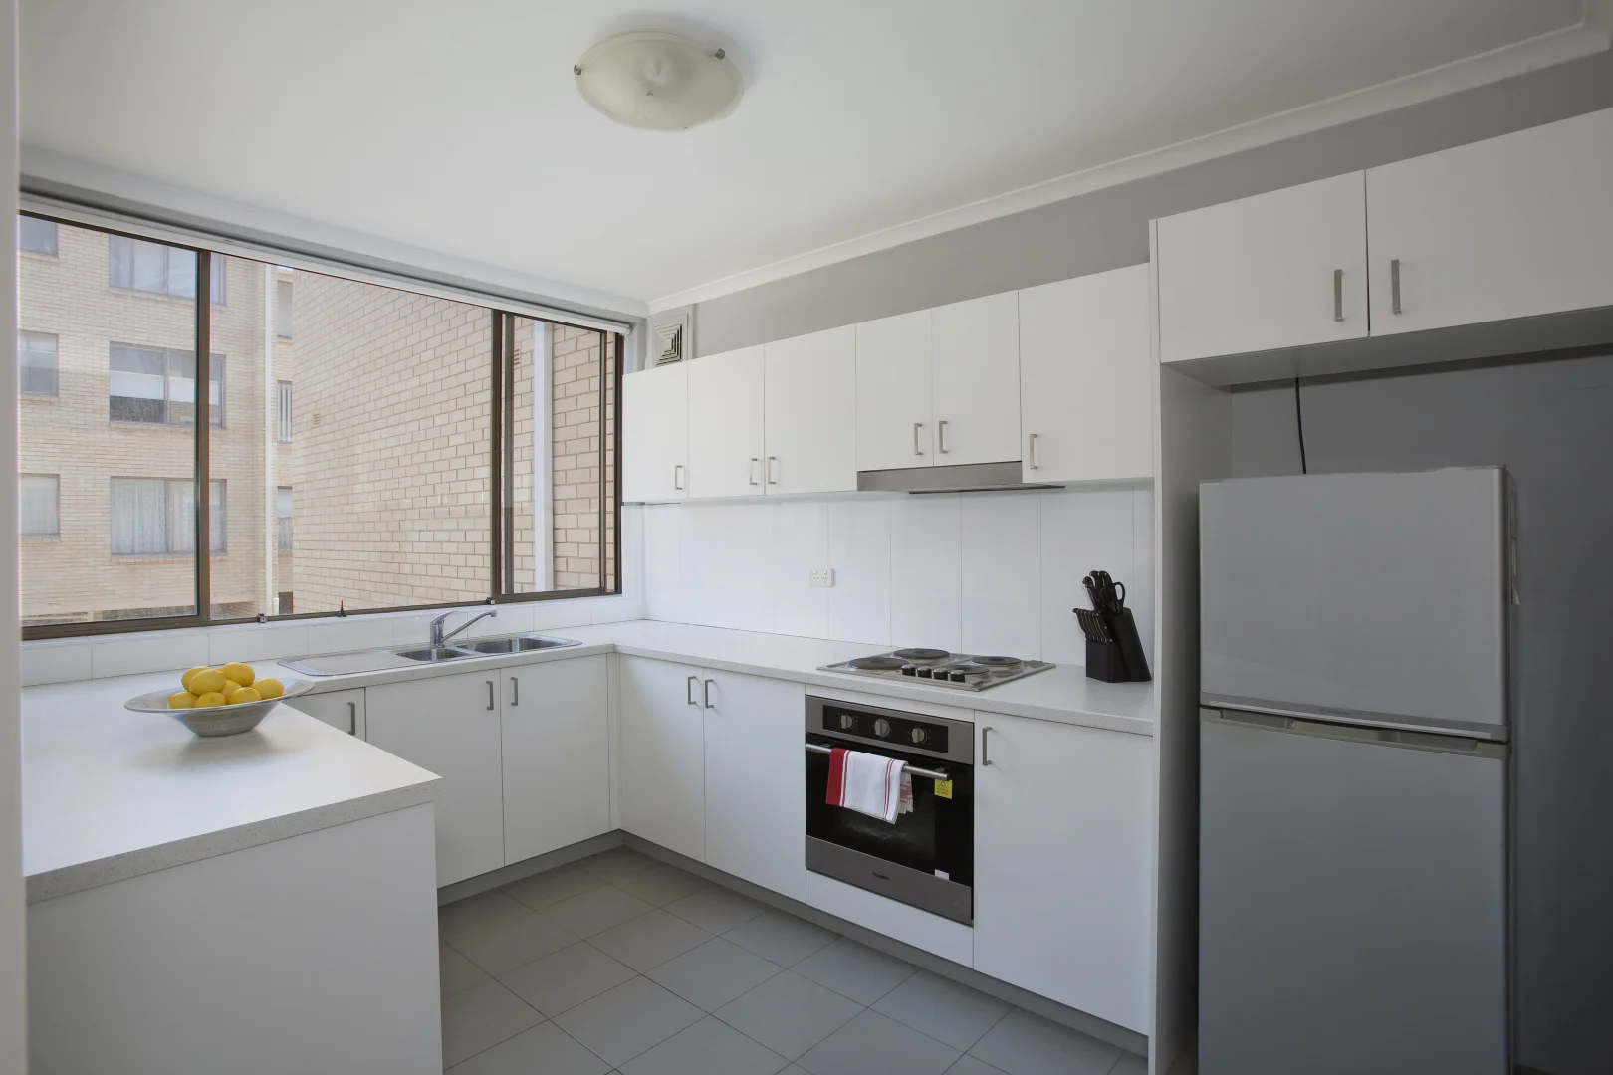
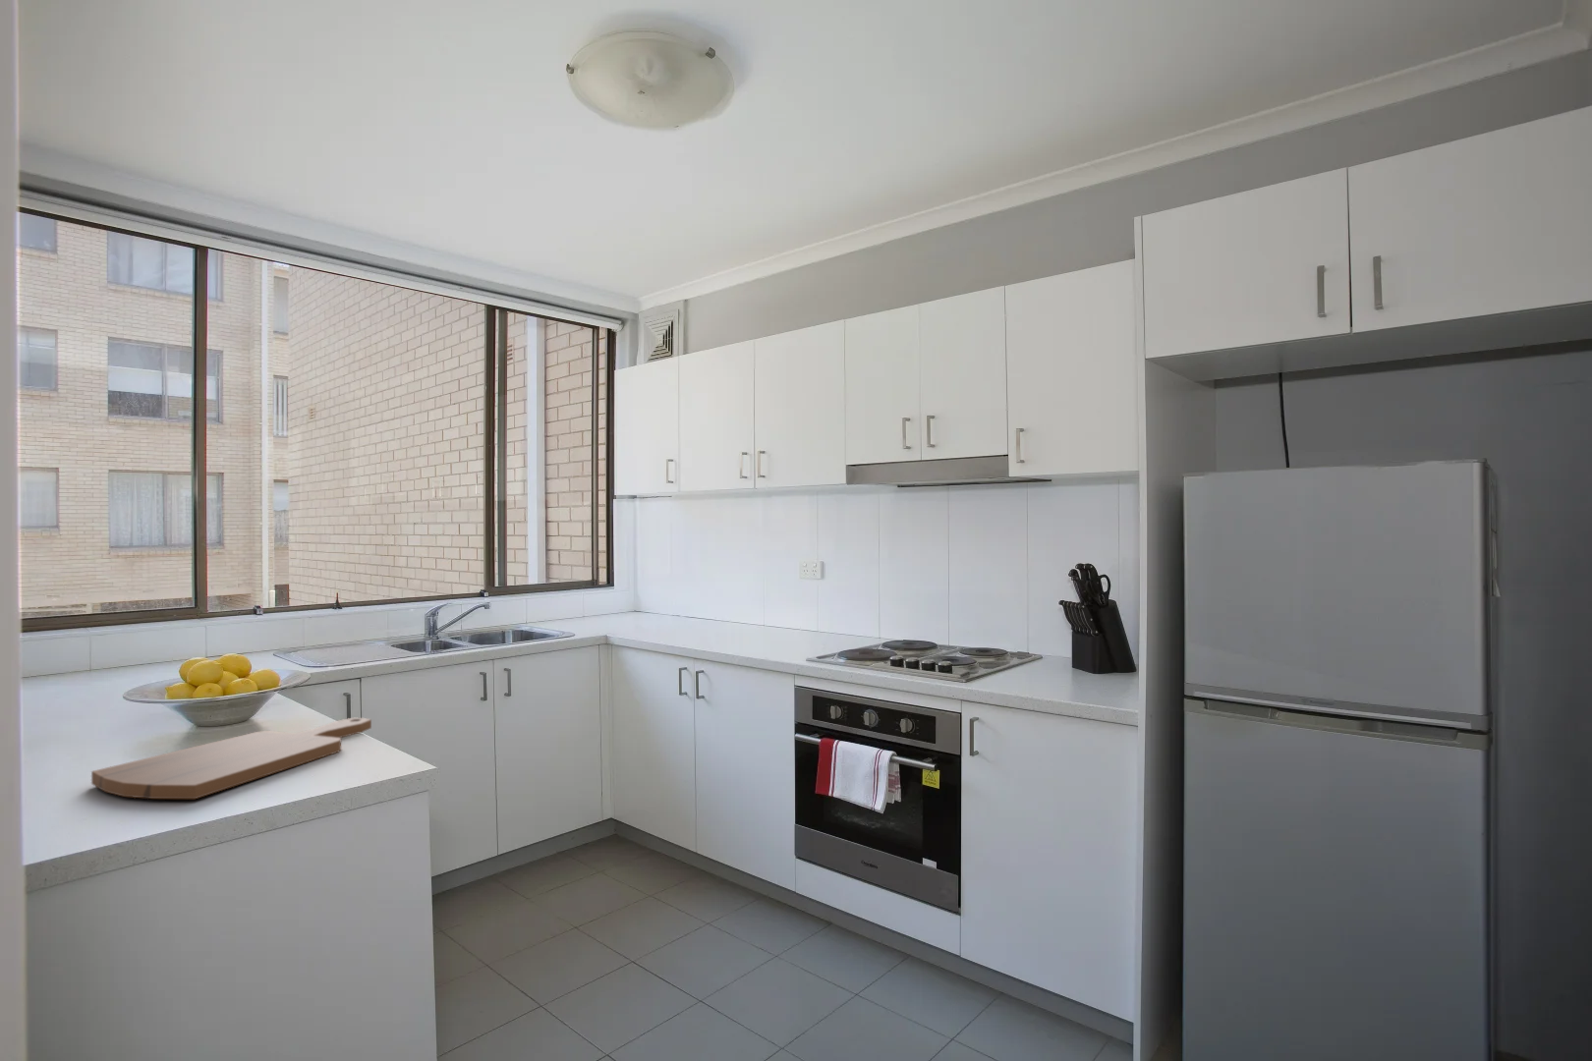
+ cutting board [90,718,372,799]
